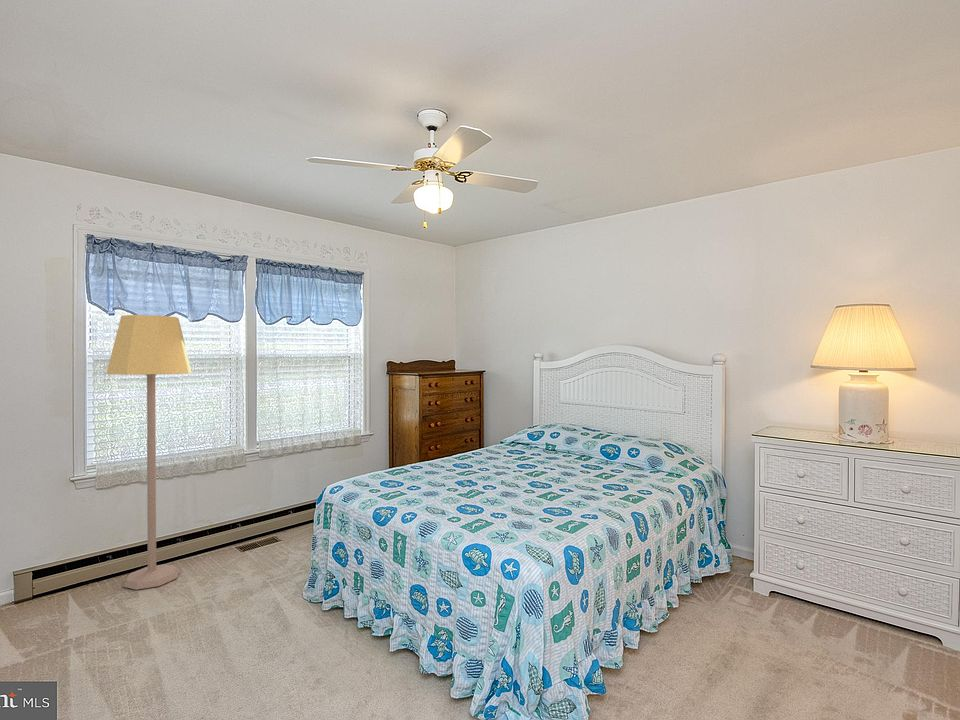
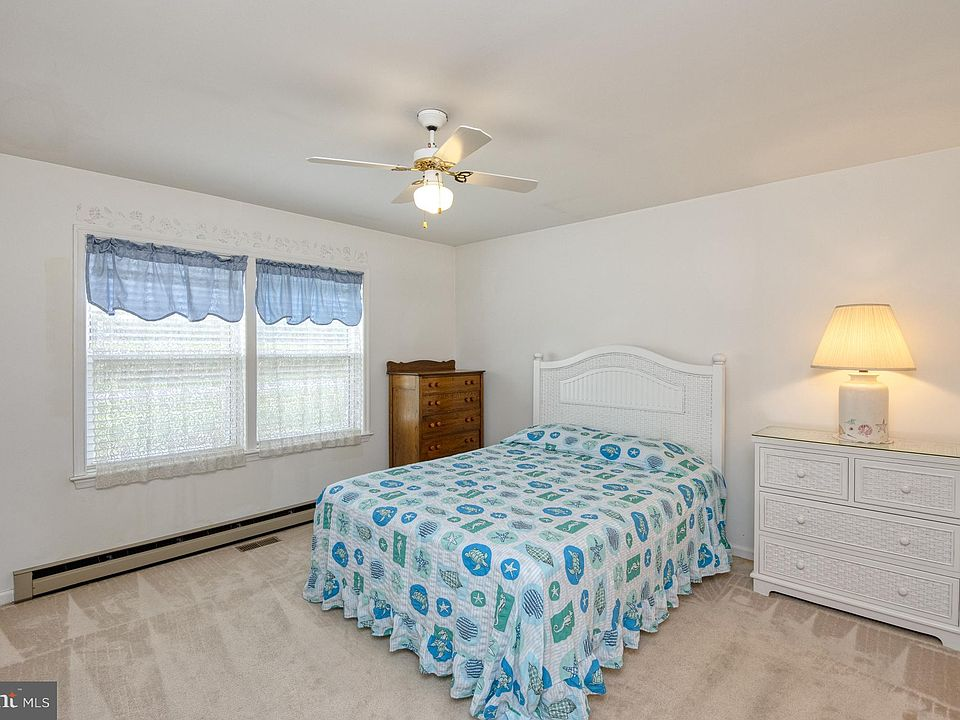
- lamp [105,314,193,591]
